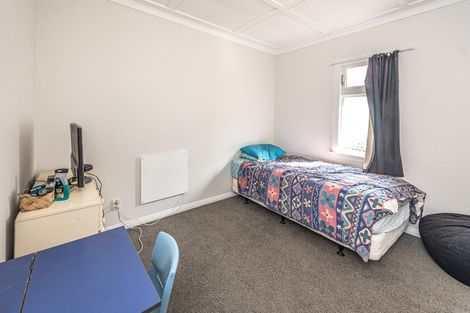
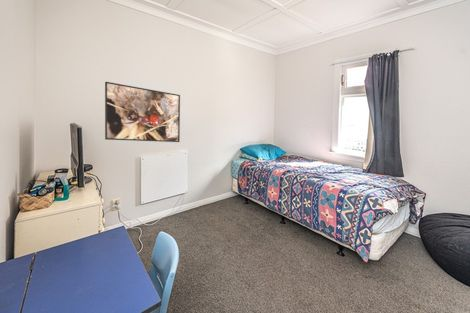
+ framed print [104,81,181,143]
